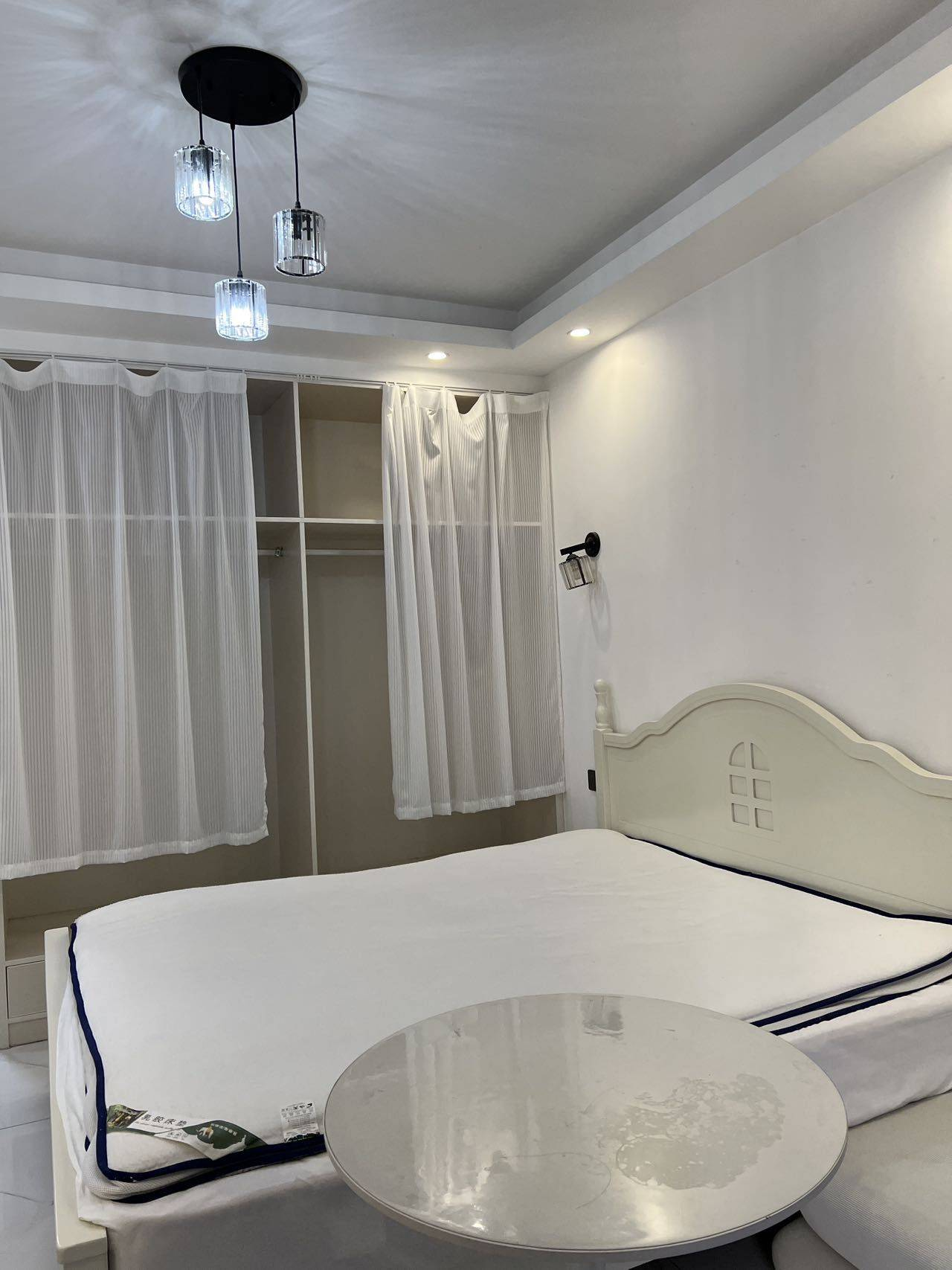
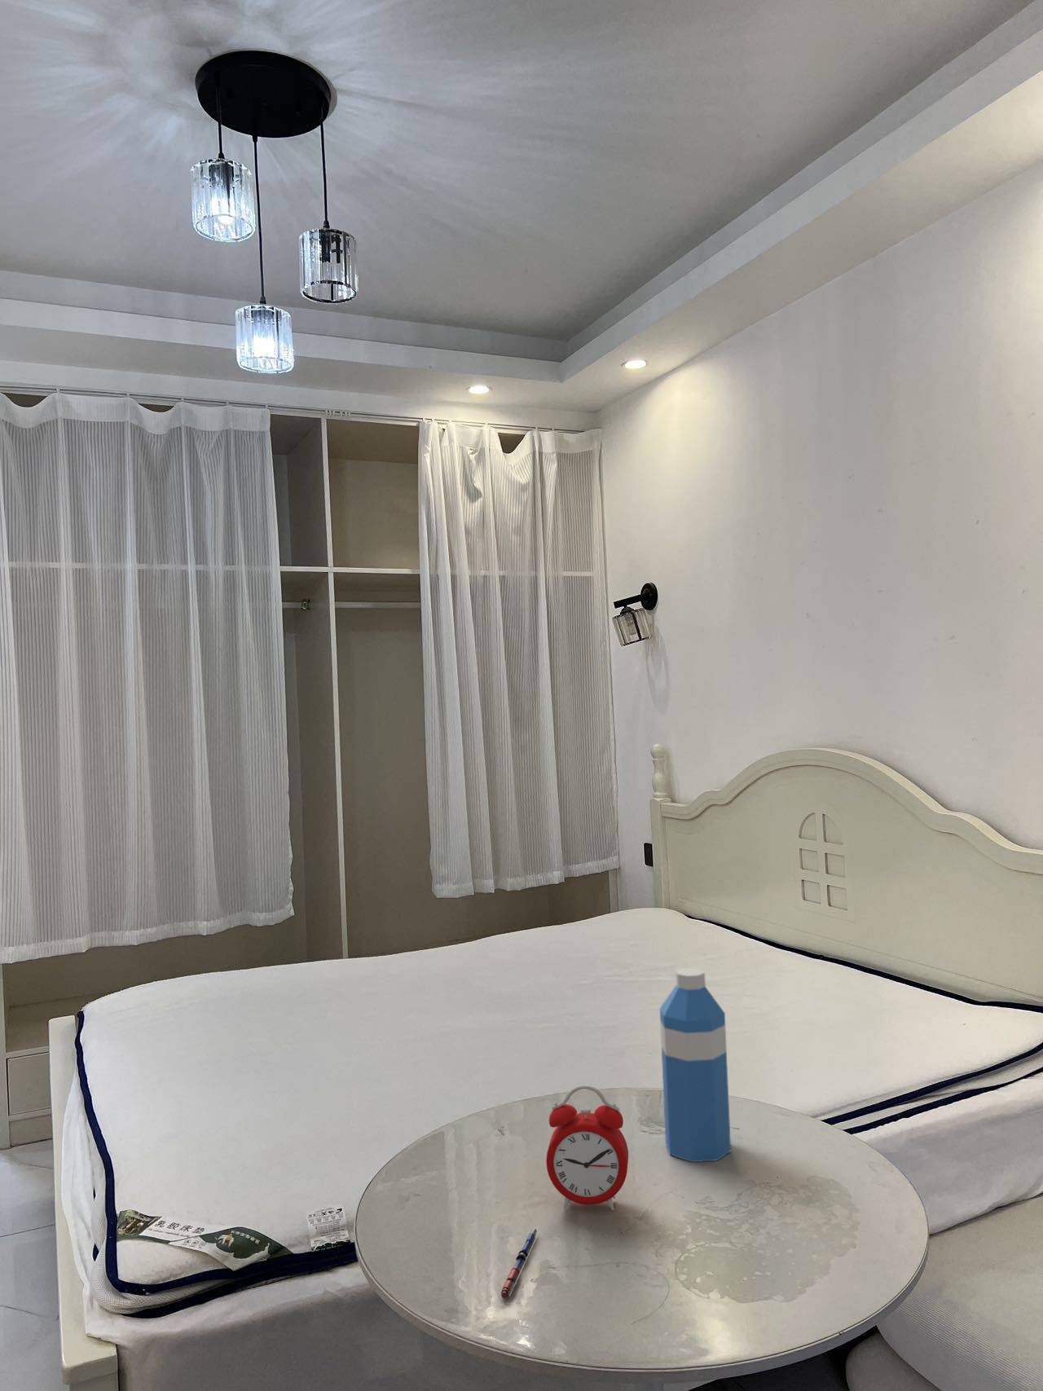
+ water bottle [660,967,732,1163]
+ alarm clock [546,1084,629,1211]
+ pen [497,1228,540,1299]
